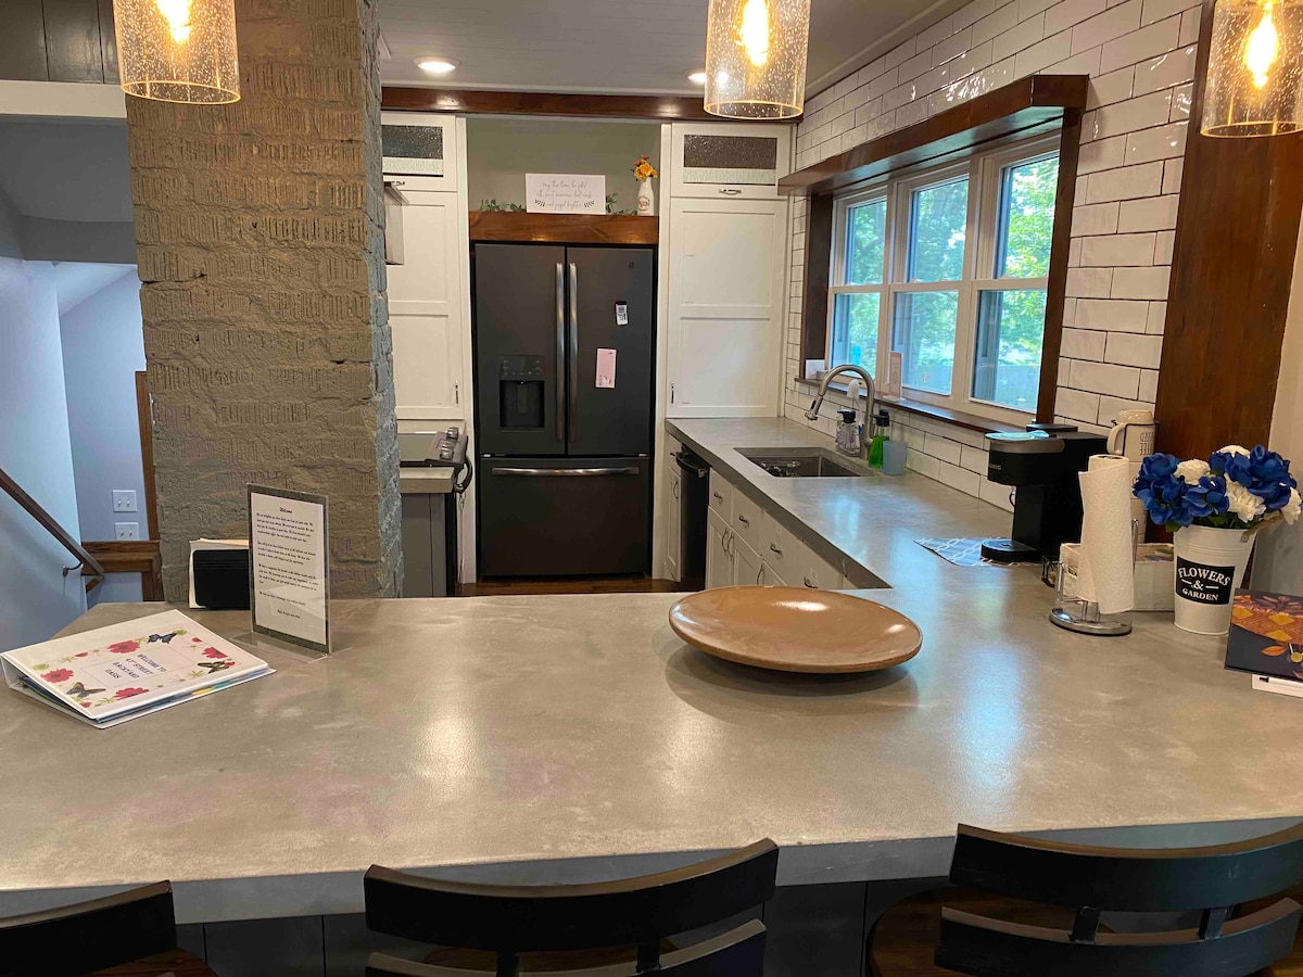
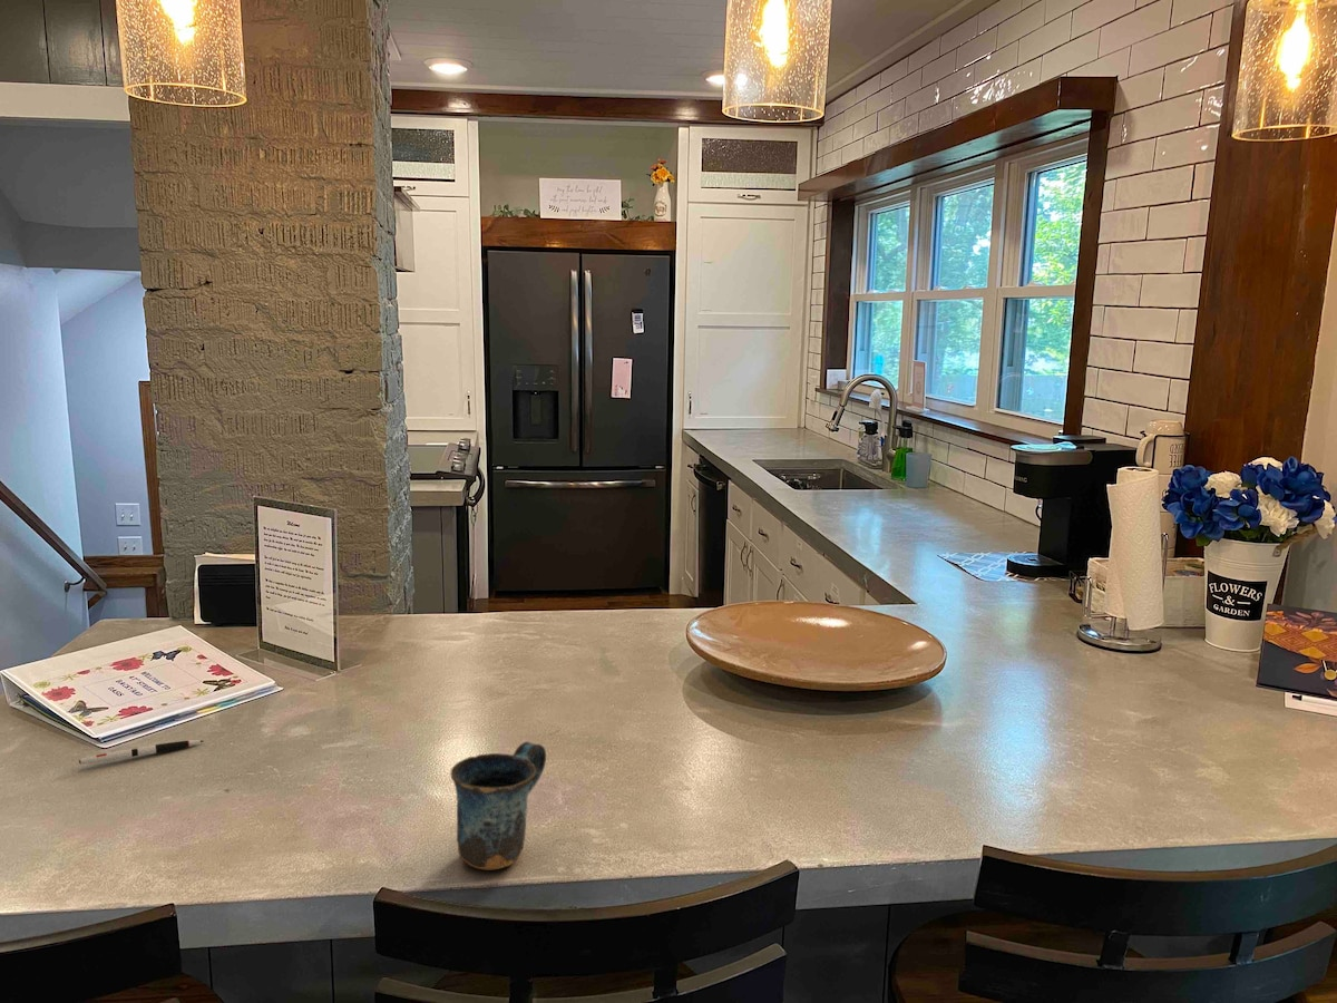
+ pen [78,739,204,766]
+ mug [449,741,547,871]
